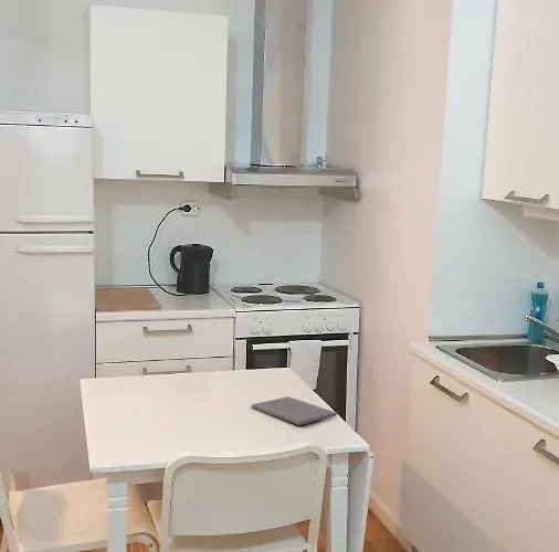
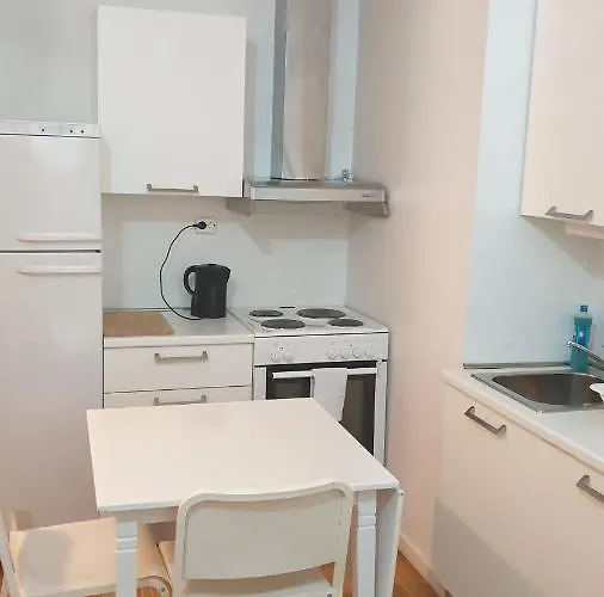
- notepad [251,396,338,426]
